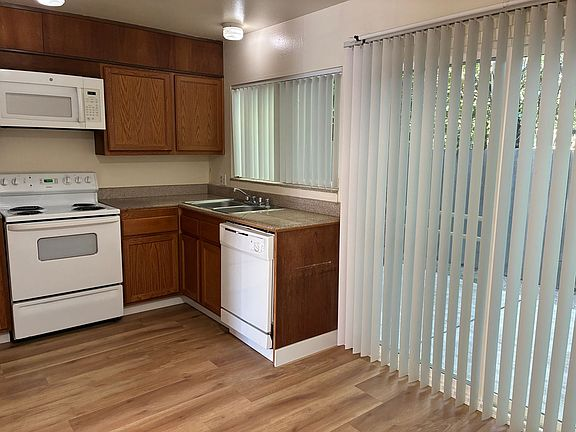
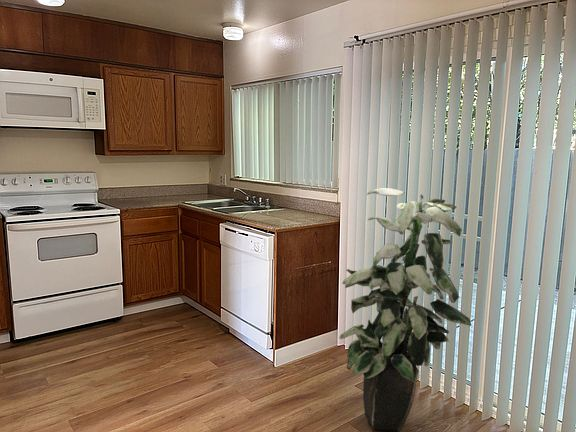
+ indoor plant [338,187,472,432]
